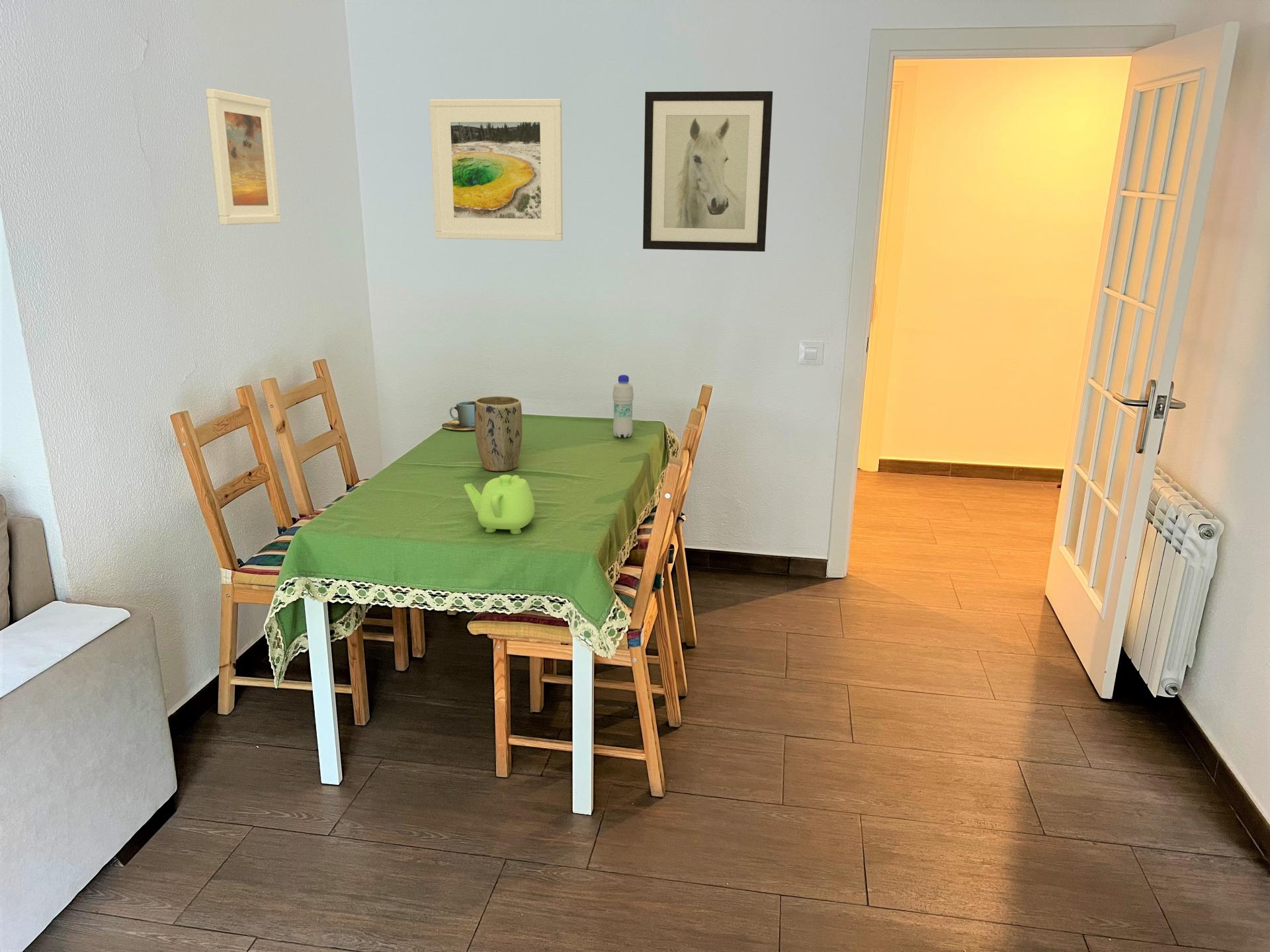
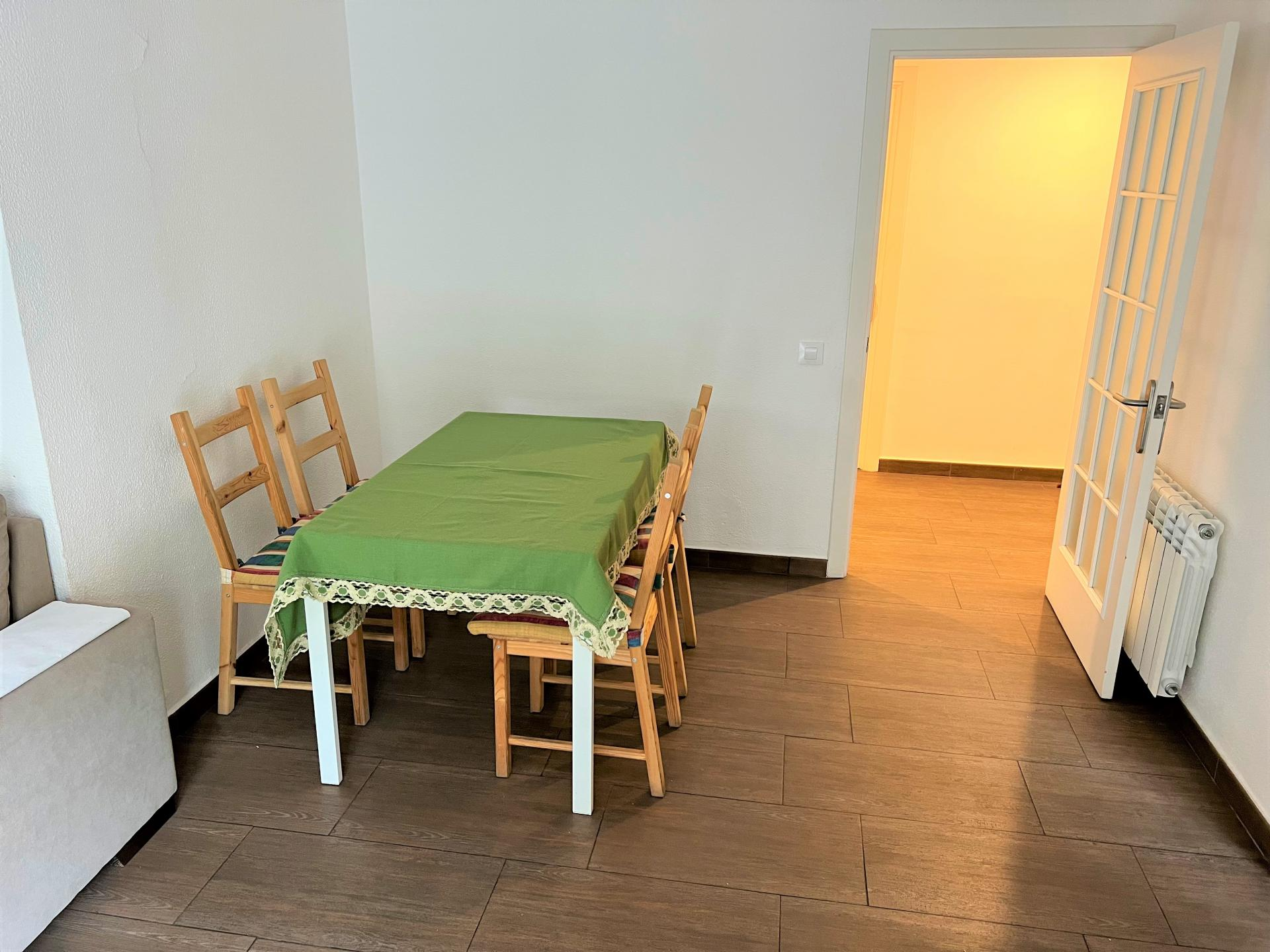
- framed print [205,88,281,225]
- plant pot [474,395,523,472]
- wall art [642,91,773,253]
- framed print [429,99,564,241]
- bottle [612,374,634,438]
- teapot [463,474,535,535]
- cup [441,401,475,431]
